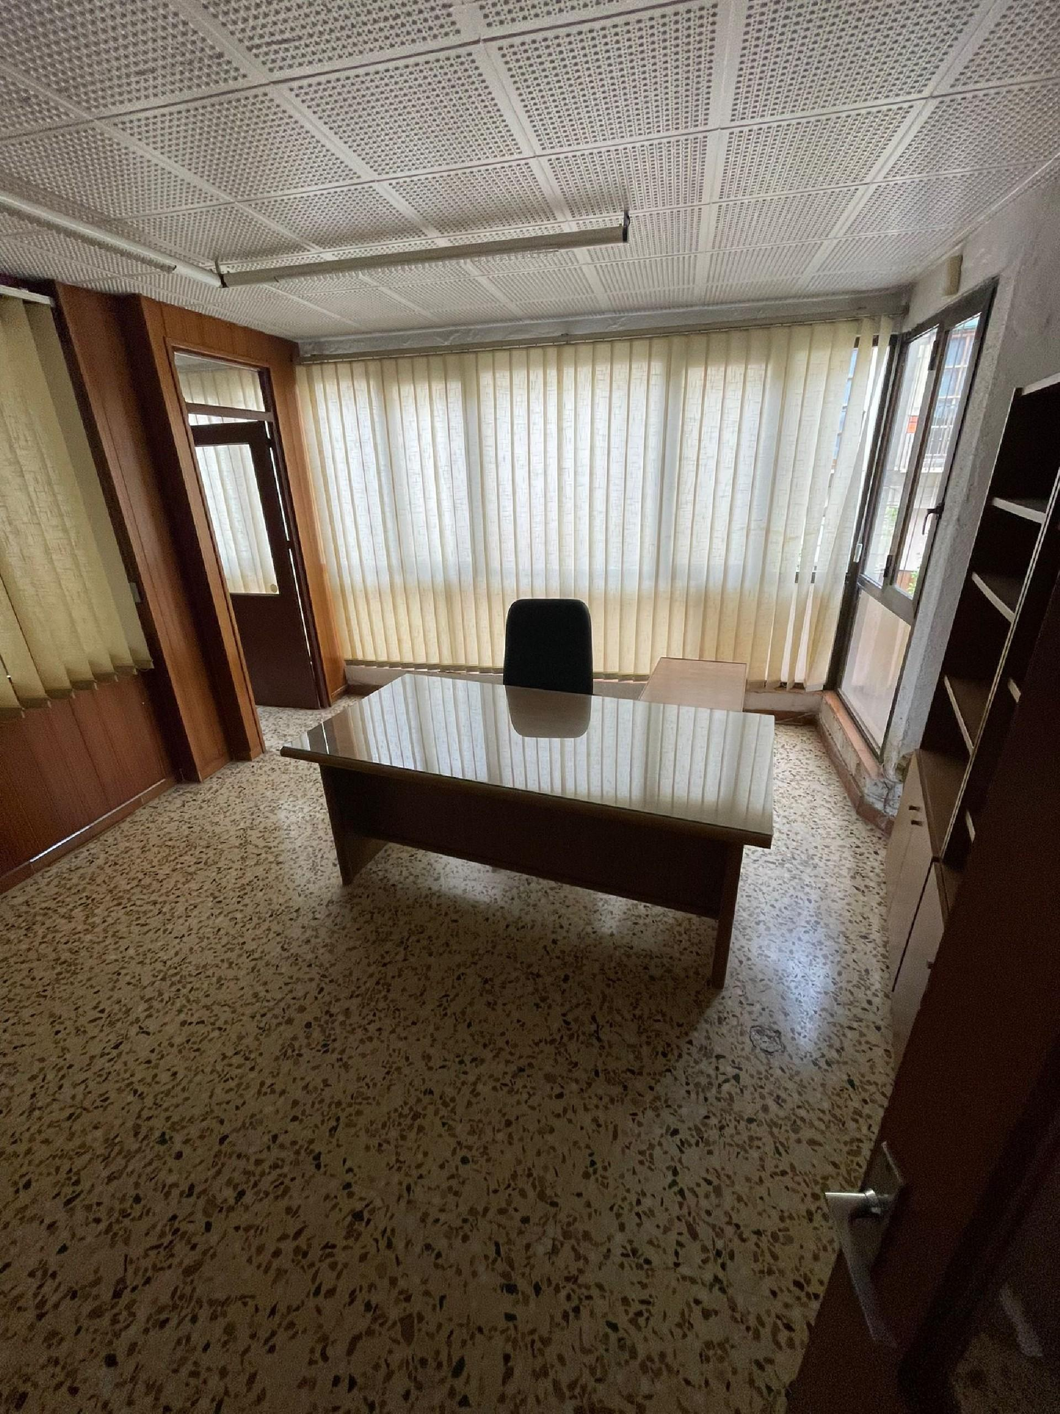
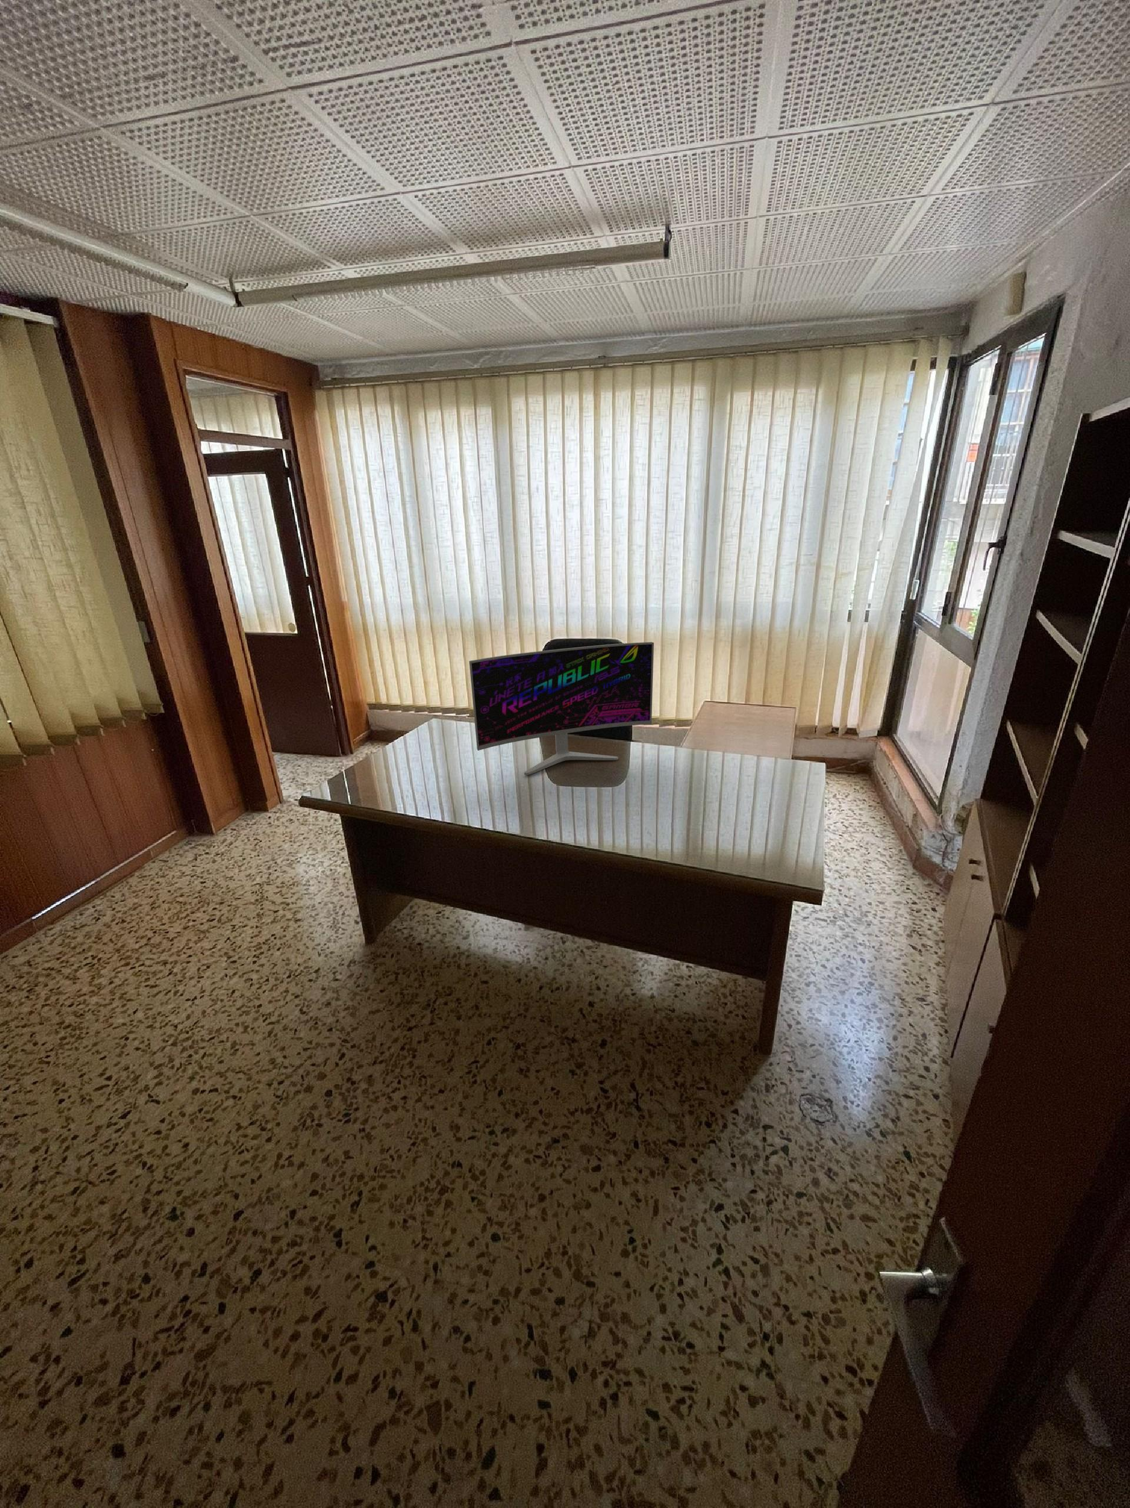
+ monitor [469,641,654,775]
